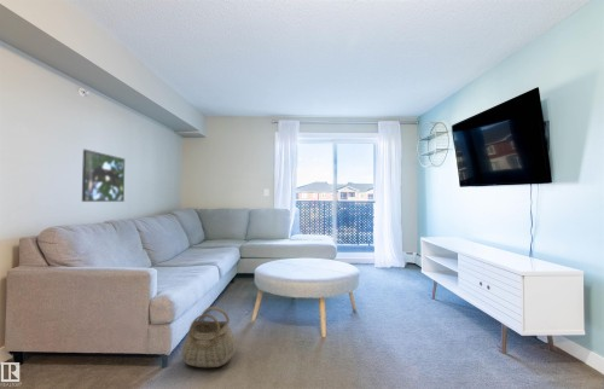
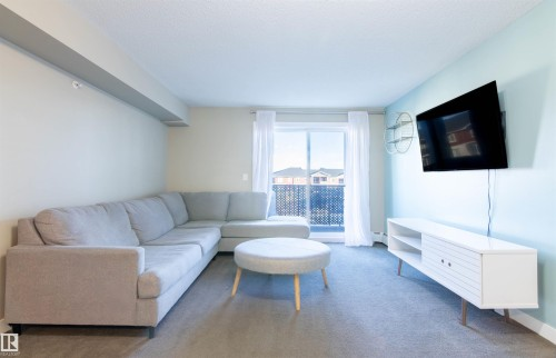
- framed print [81,149,126,203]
- basket [180,306,238,368]
